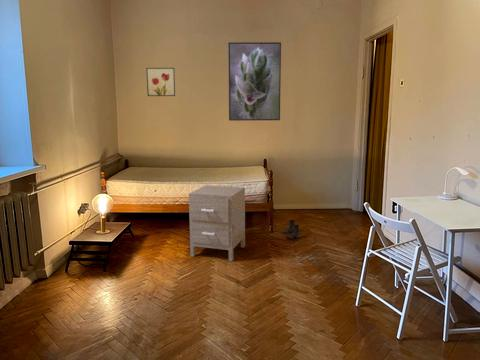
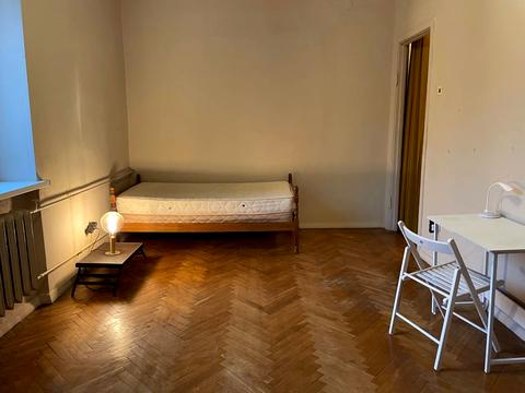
- nightstand [188,184,246,262]
- wall art [145,67,176,97]
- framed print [227,41,282,122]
- boots [281,219,301,240]
